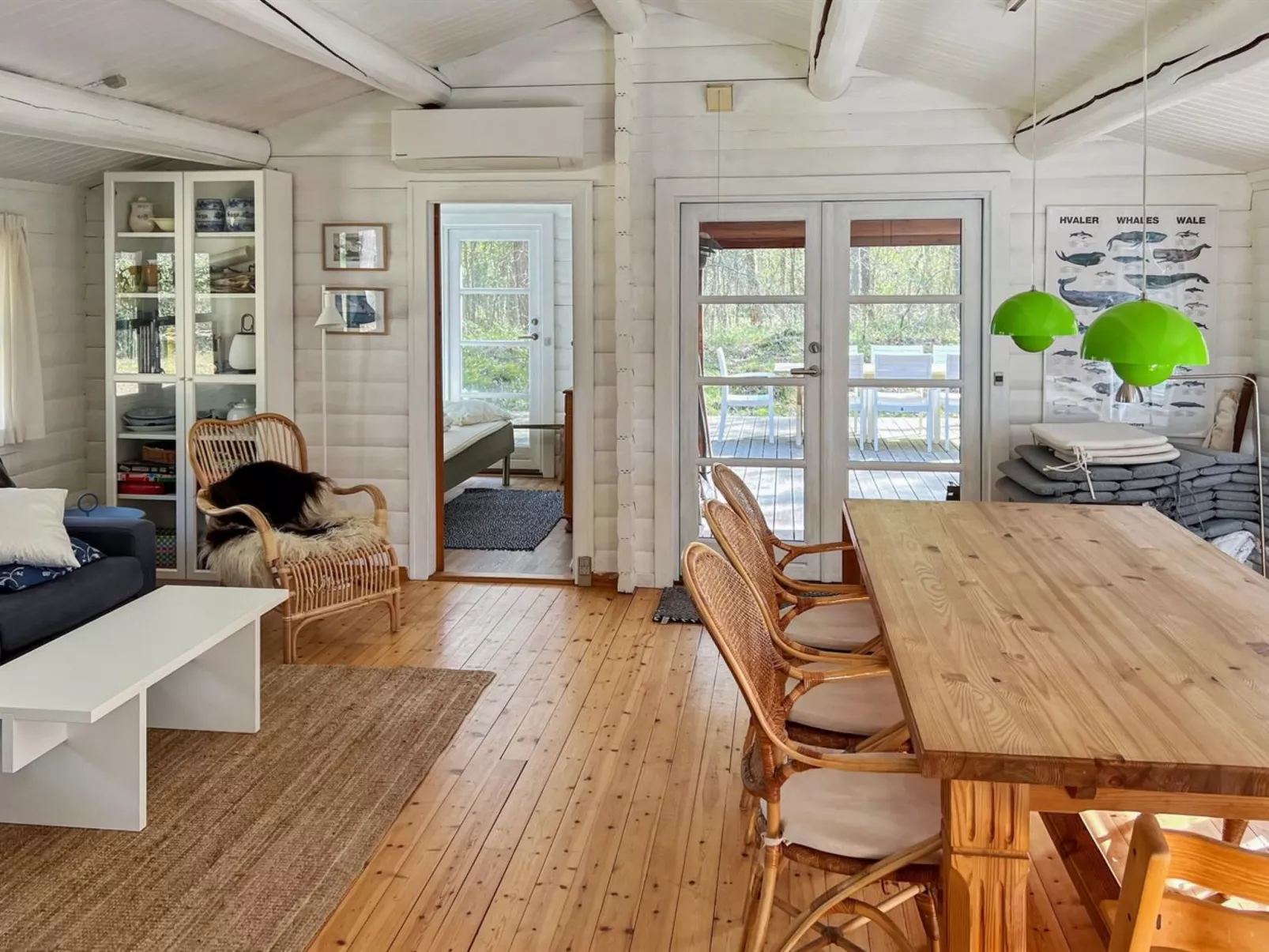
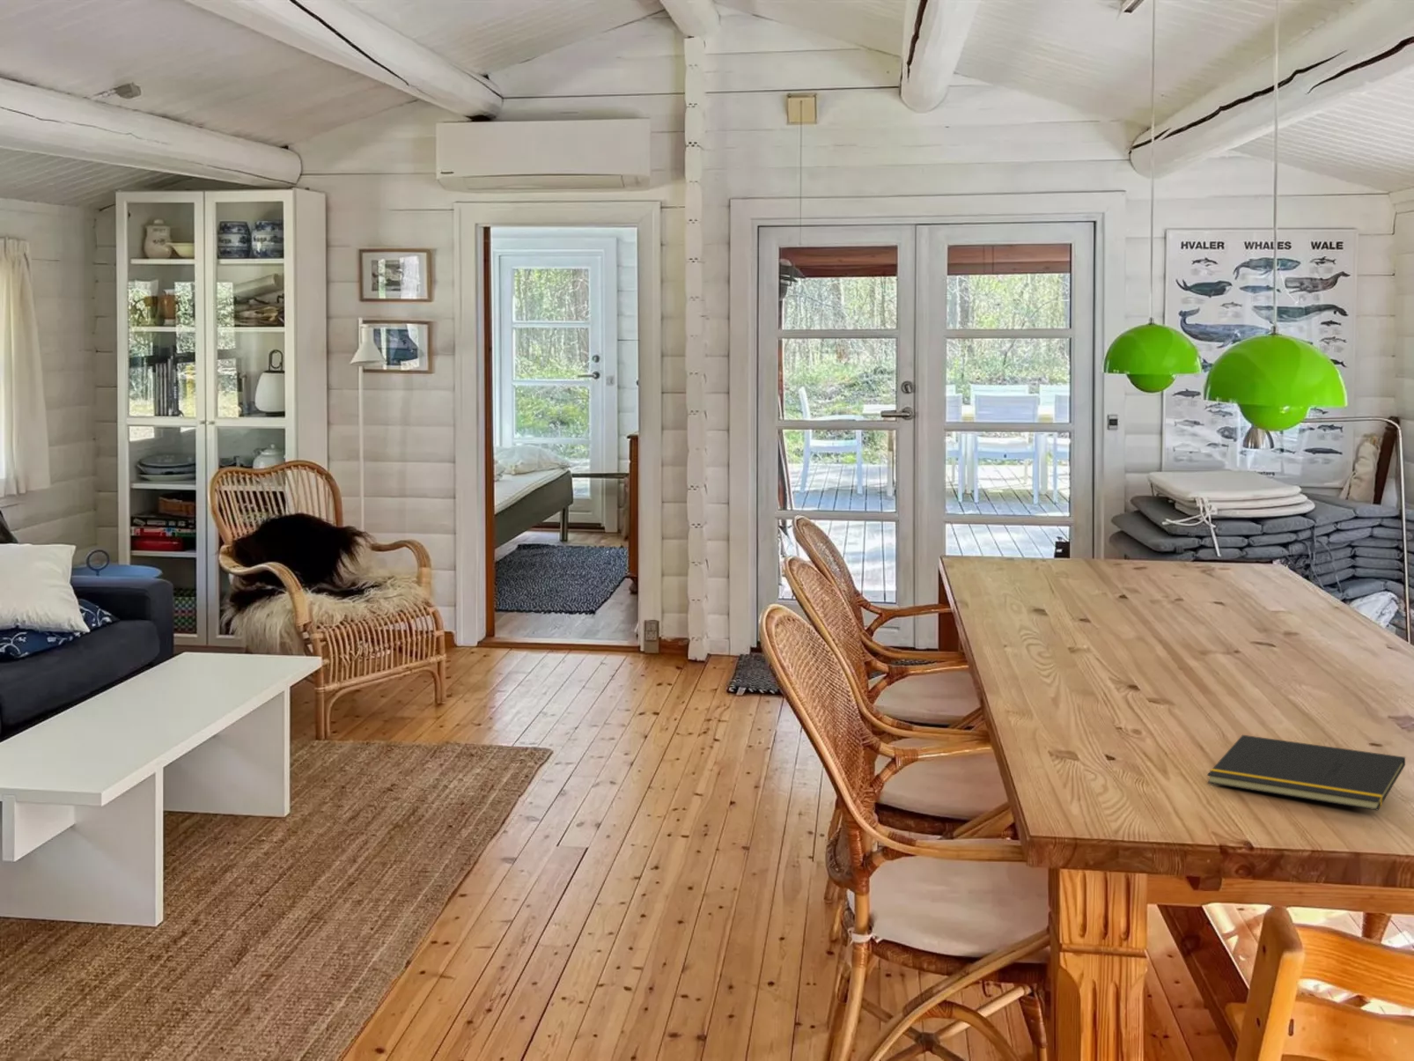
+ notepad [1207,734,1406,811]
